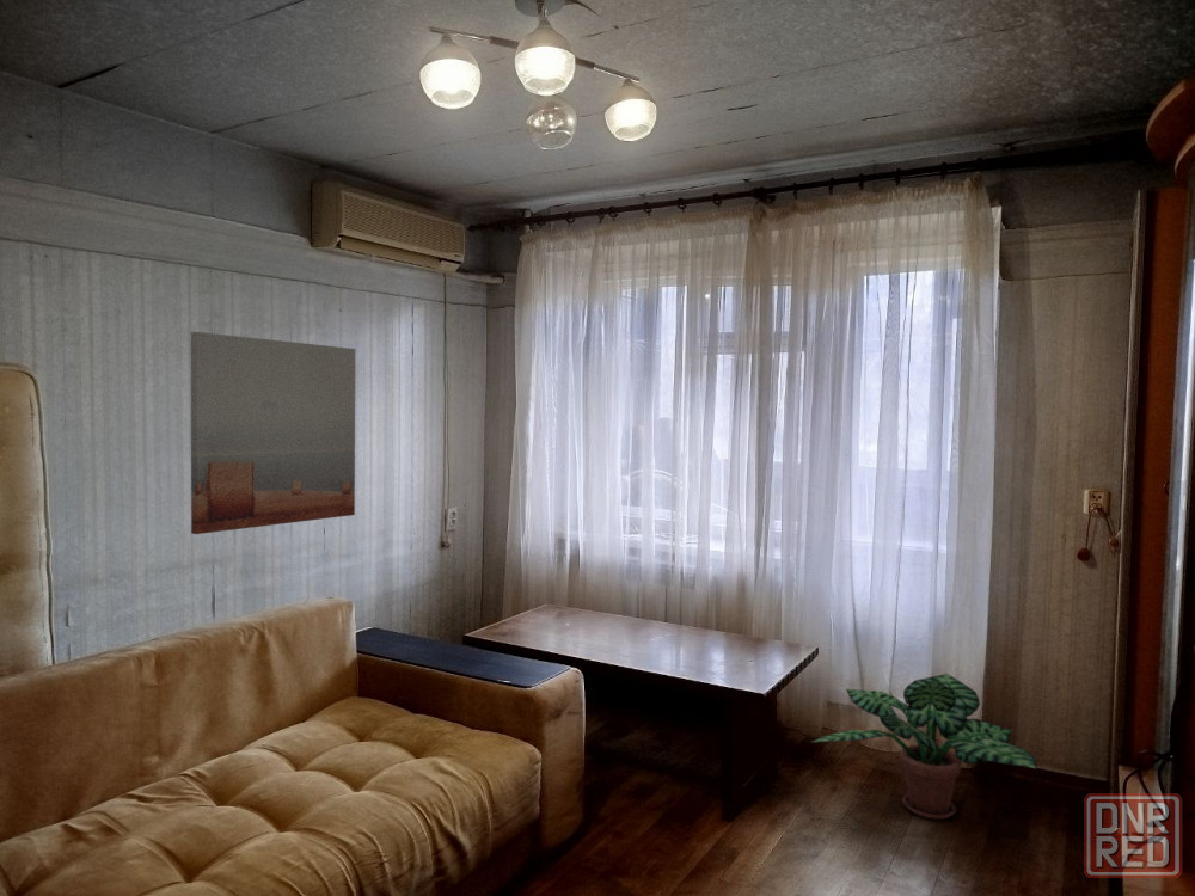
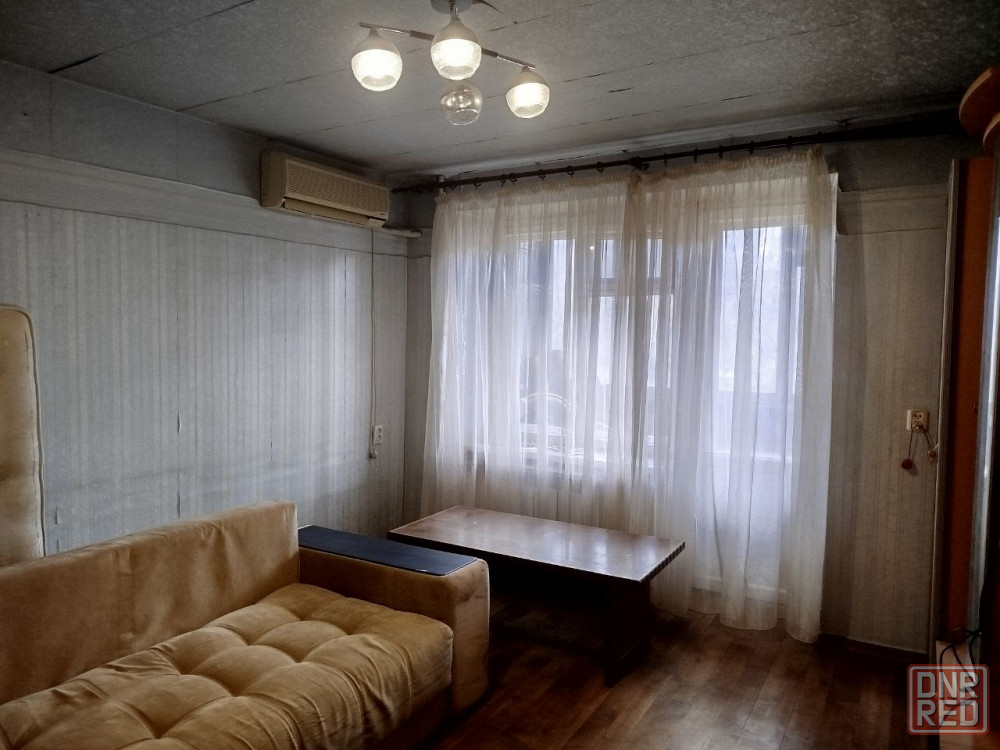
- potted plant [811,673,1038,821]
- wall art [190,331,356,535]
